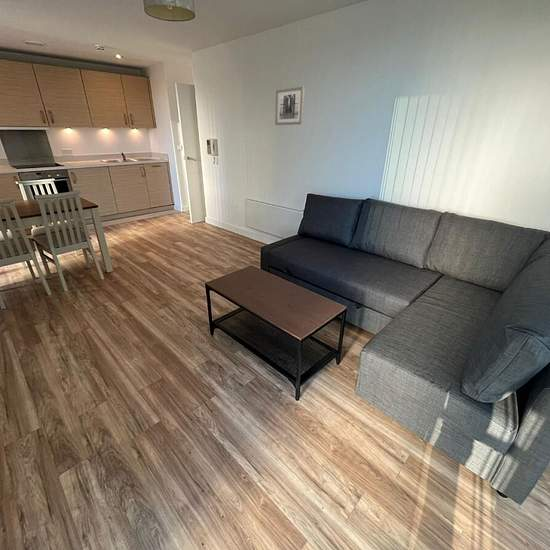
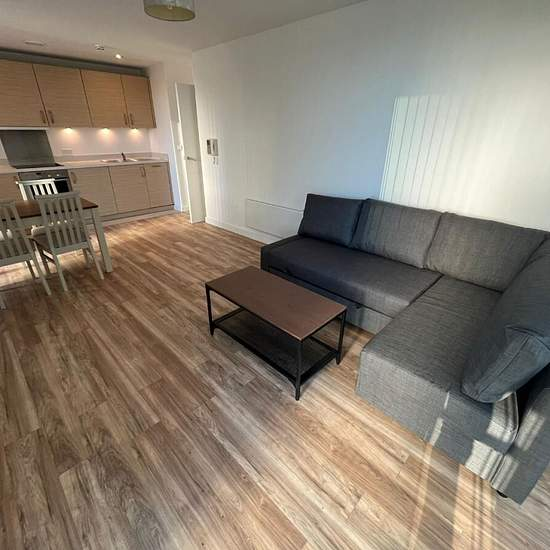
- wall art [274,86,306,126]
